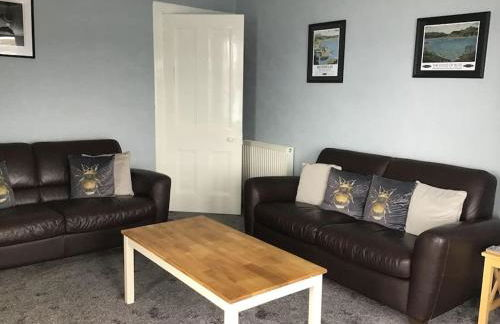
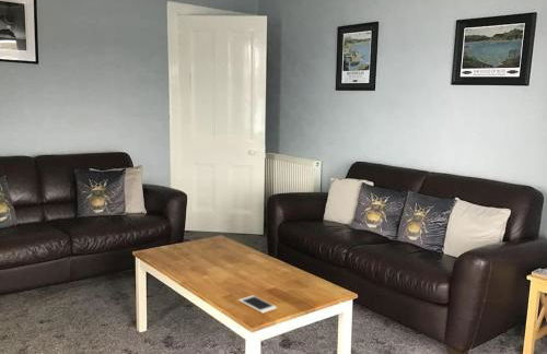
+ cell phone [237,295,278,315]
